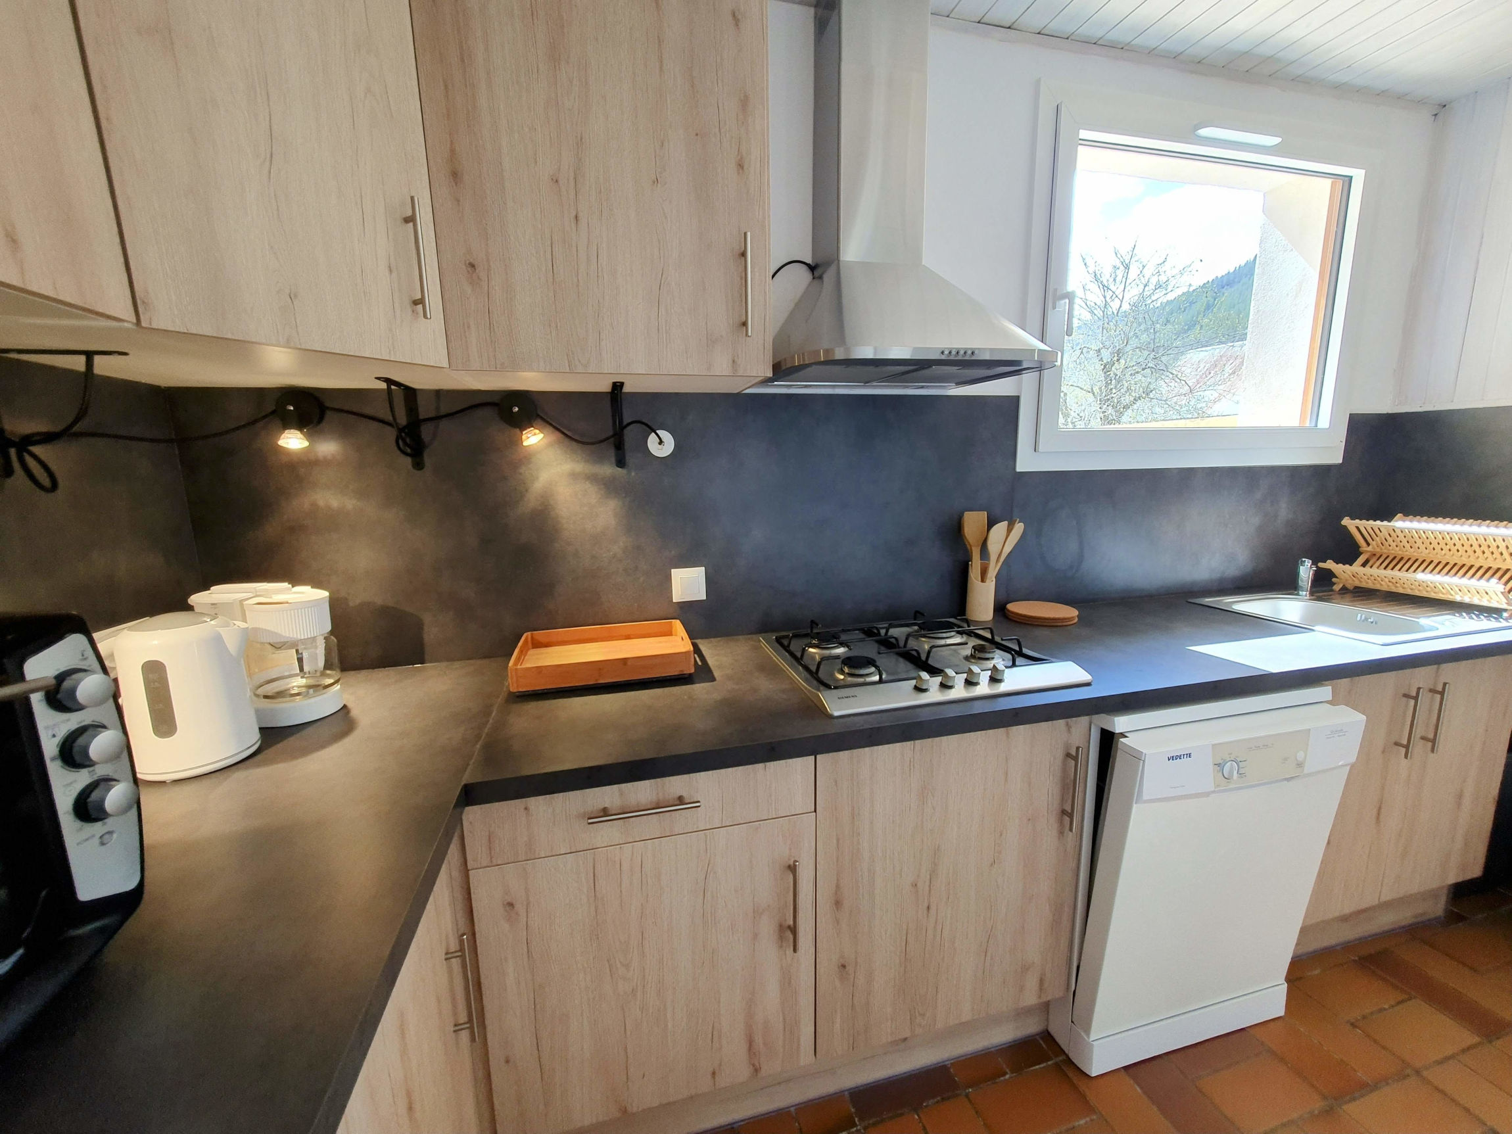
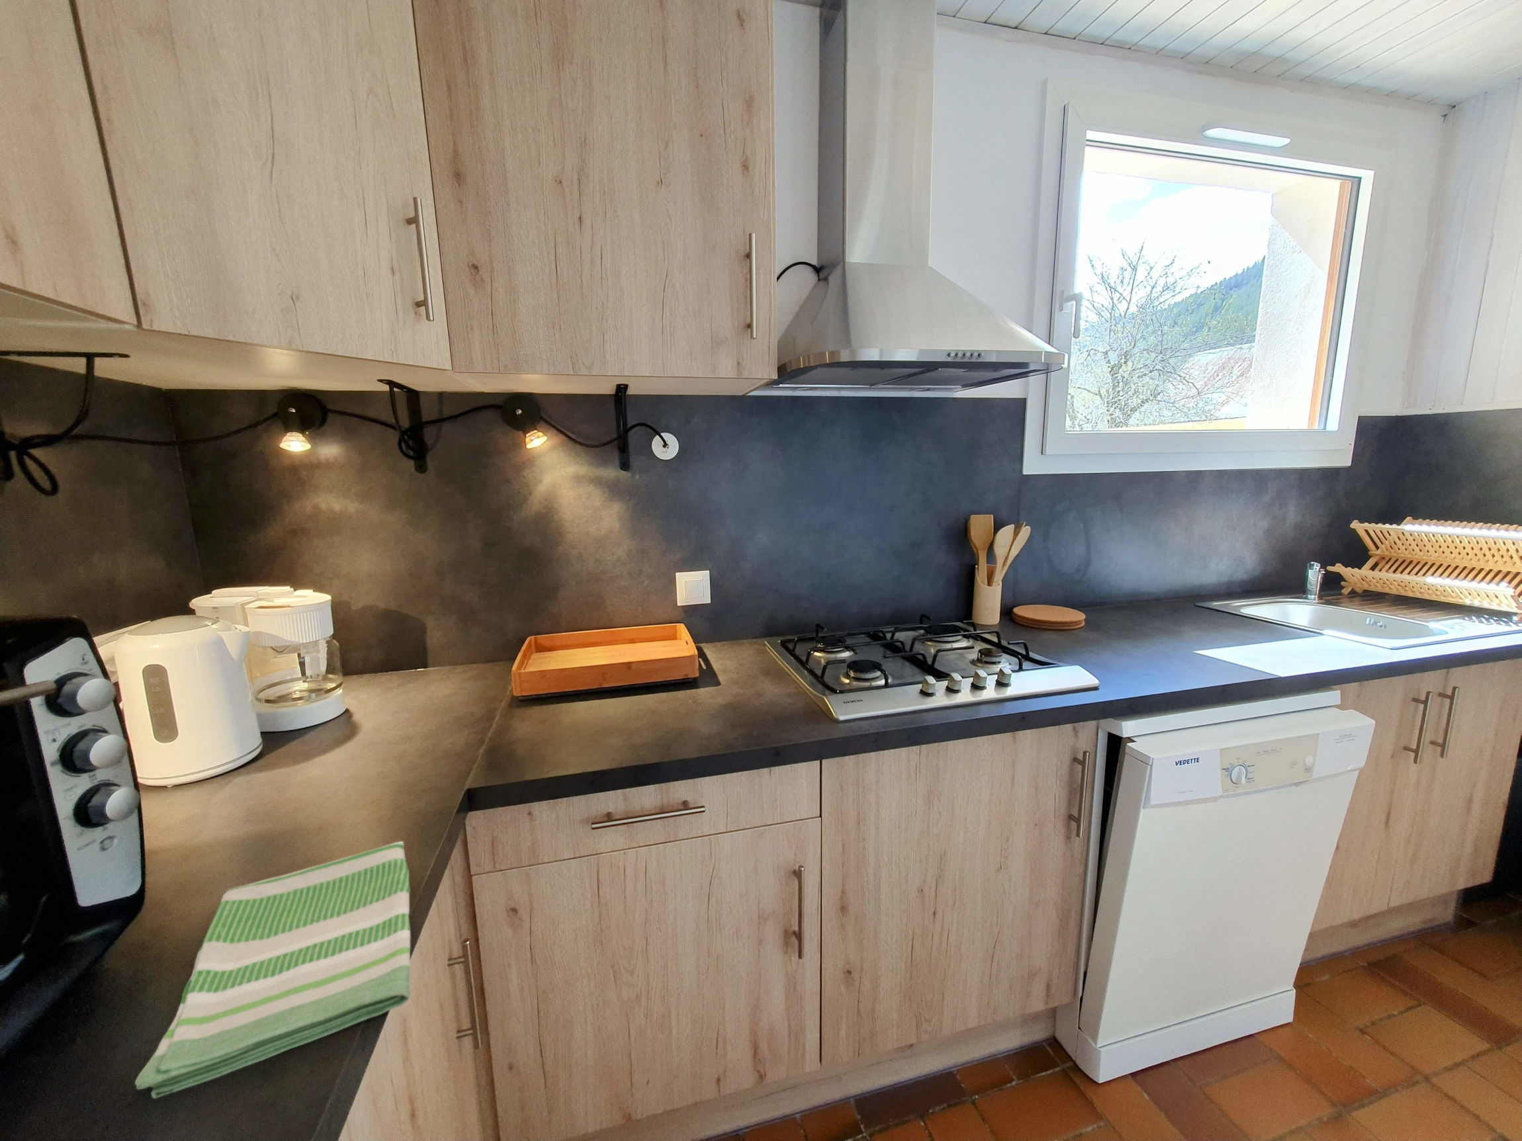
+ dish towel [134,840,411,1099]
